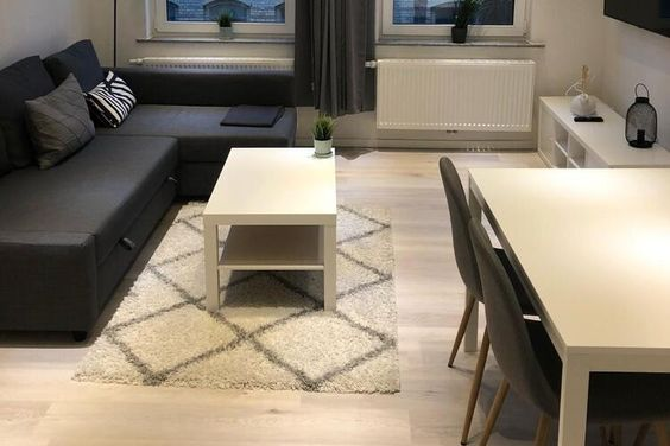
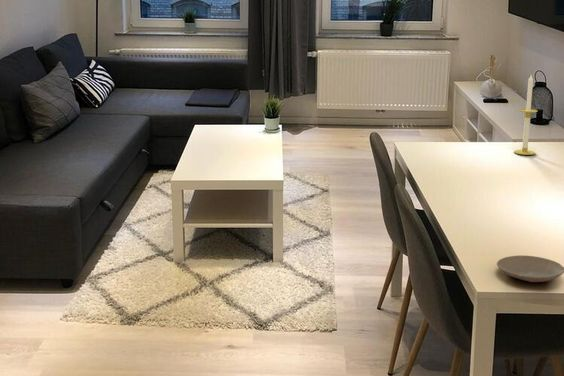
+ candle [513,74,539,156]
+ plate [496,255,564,283]
